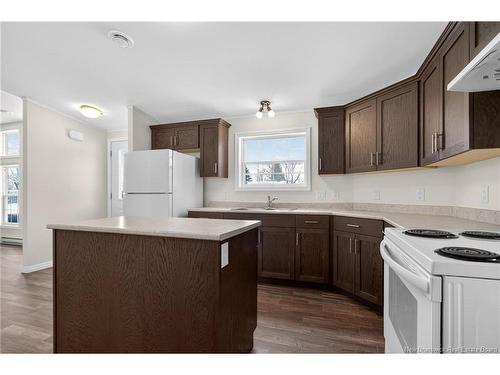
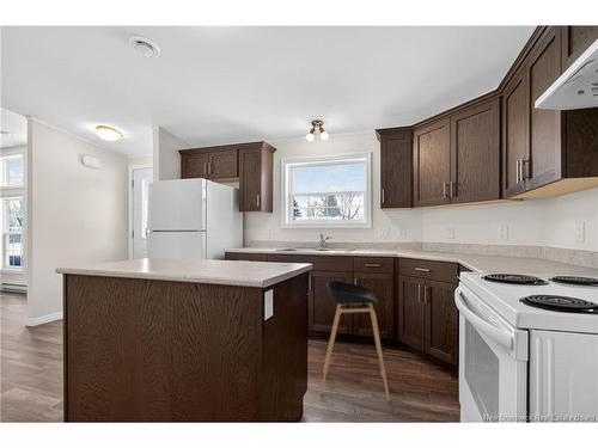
+ stool [318,280,391,403]
